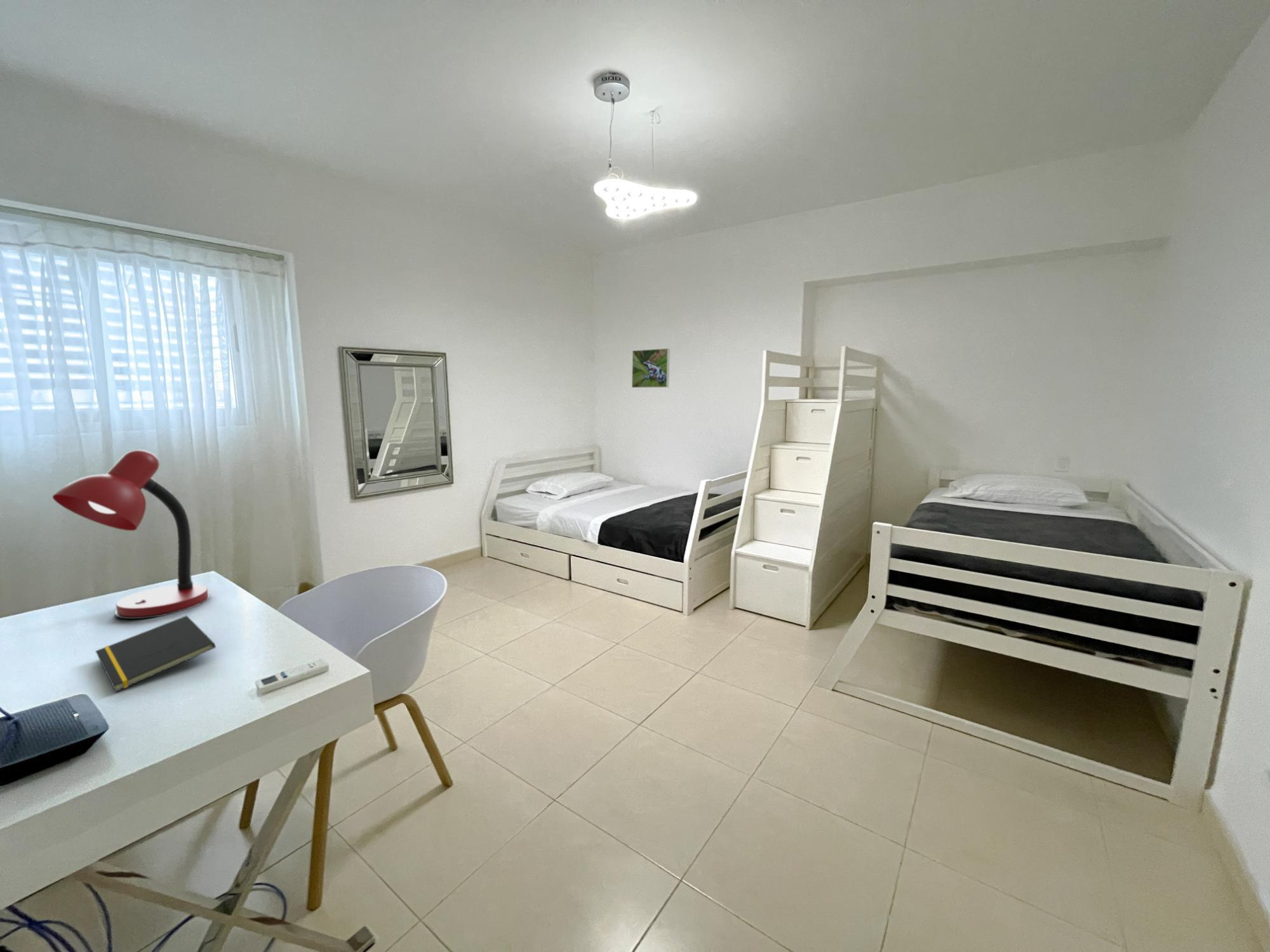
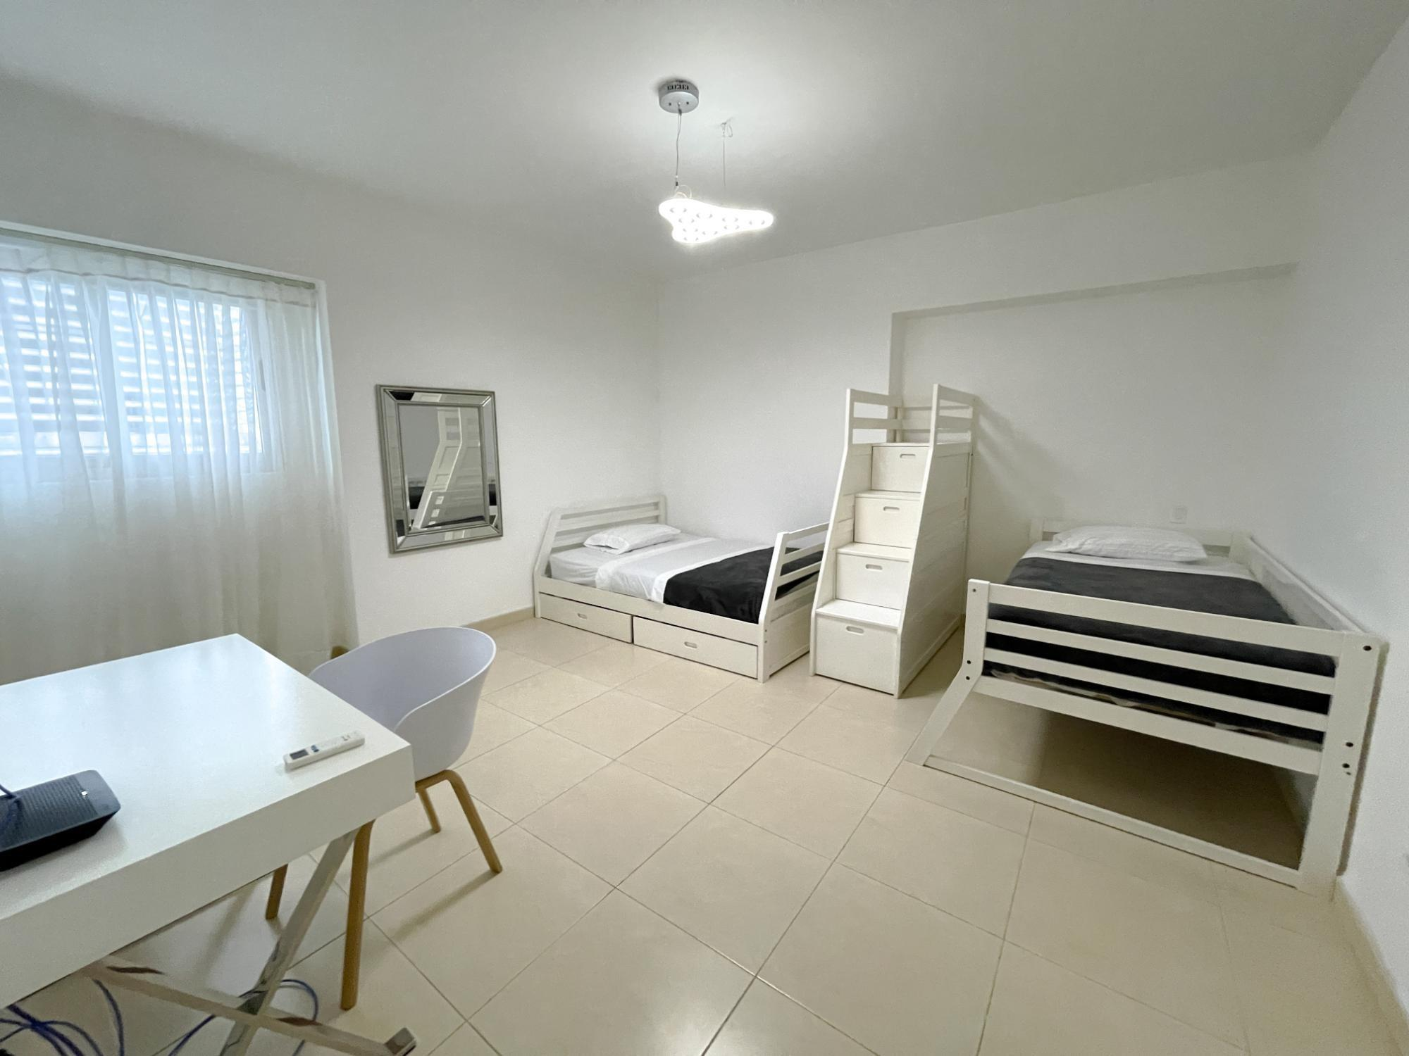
- desk lamp [51,449,211,619]
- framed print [631,348,671,388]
- notepad [95,615,217,692]
